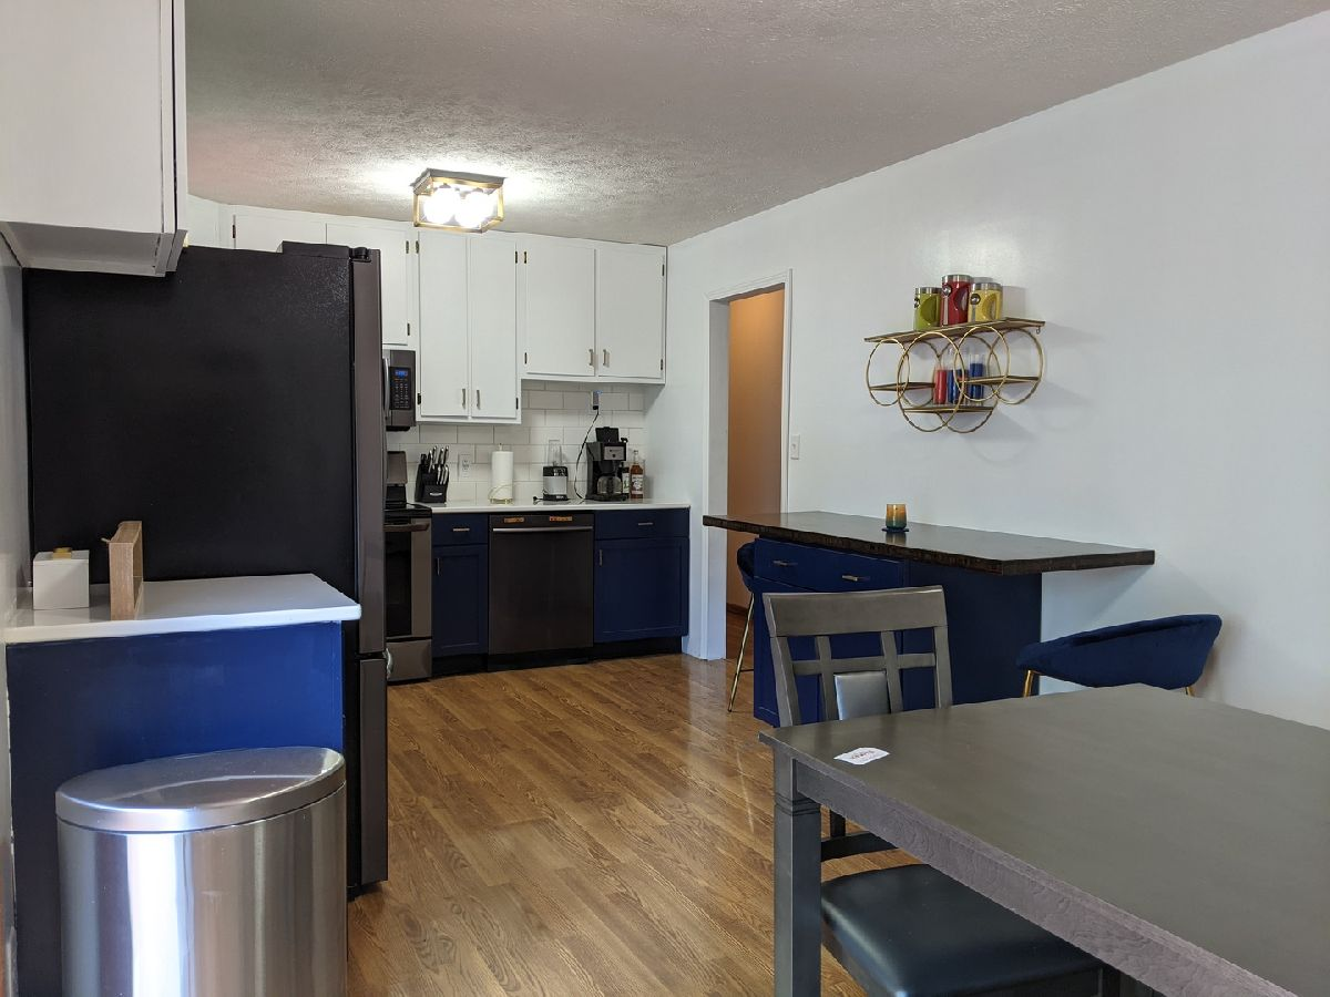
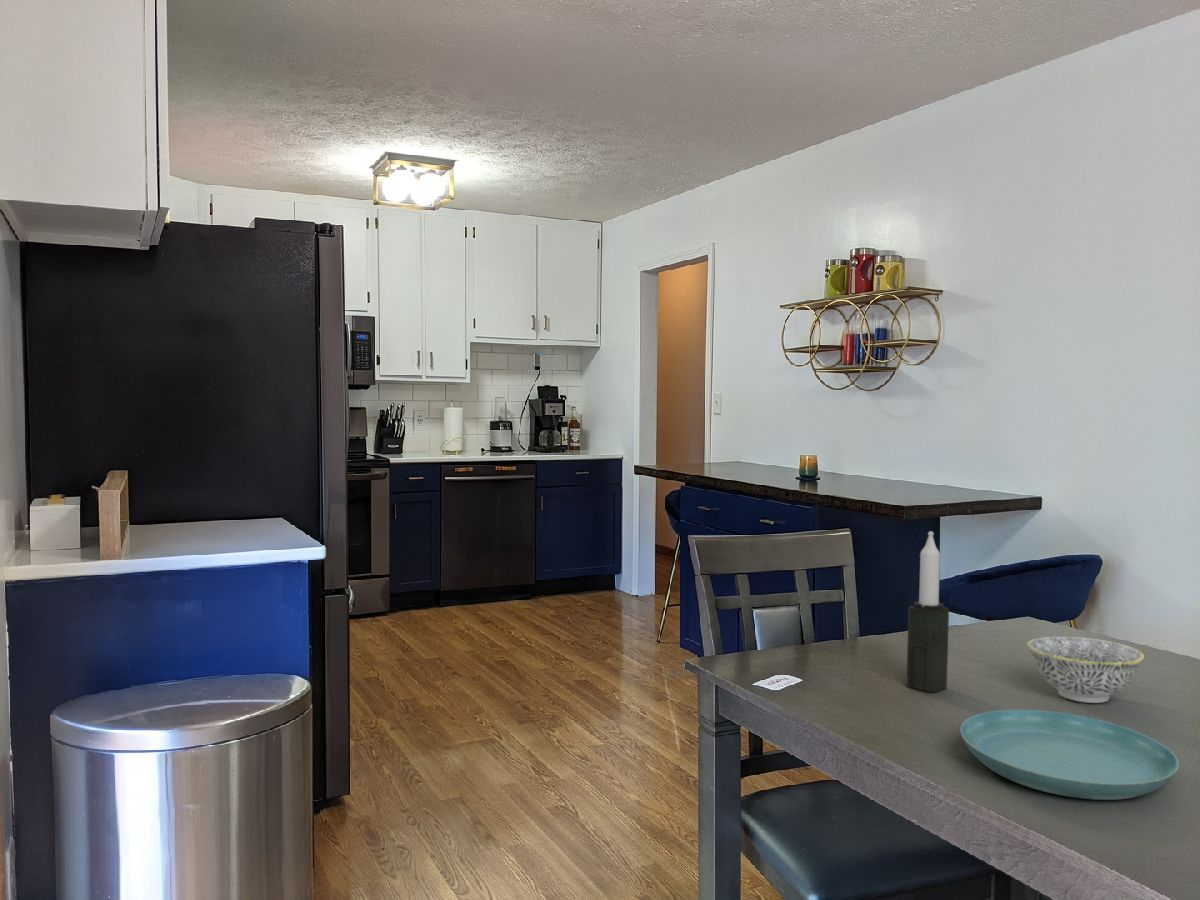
+ candle [905,530,950,693]
+ saucer [959,709,1180,801]
+ bowl [1026,636,1145,704]
